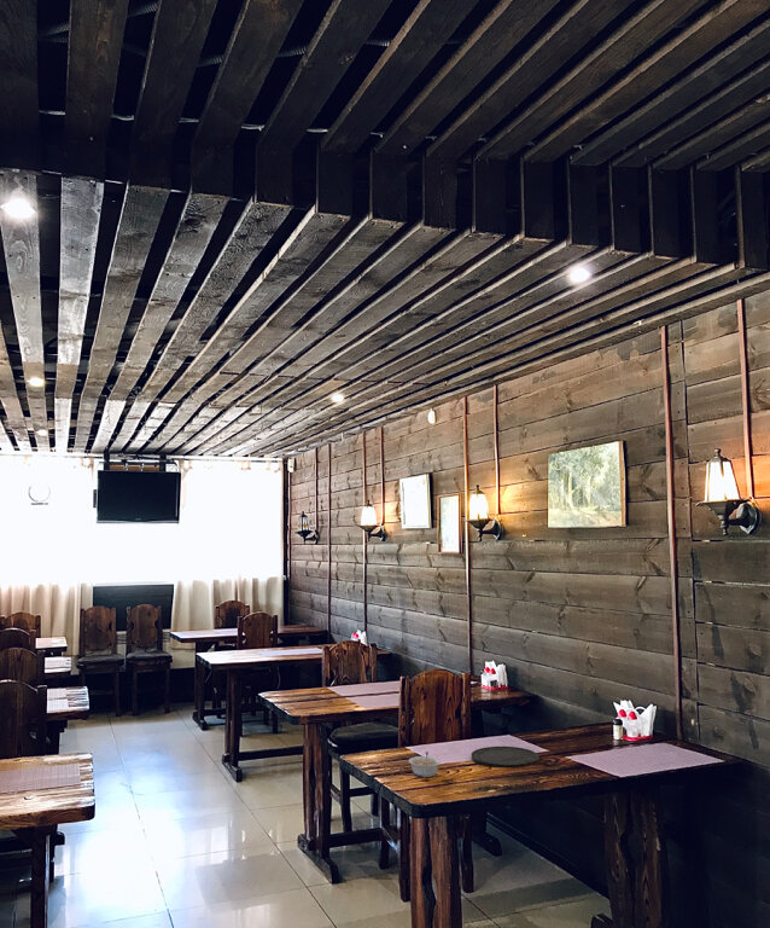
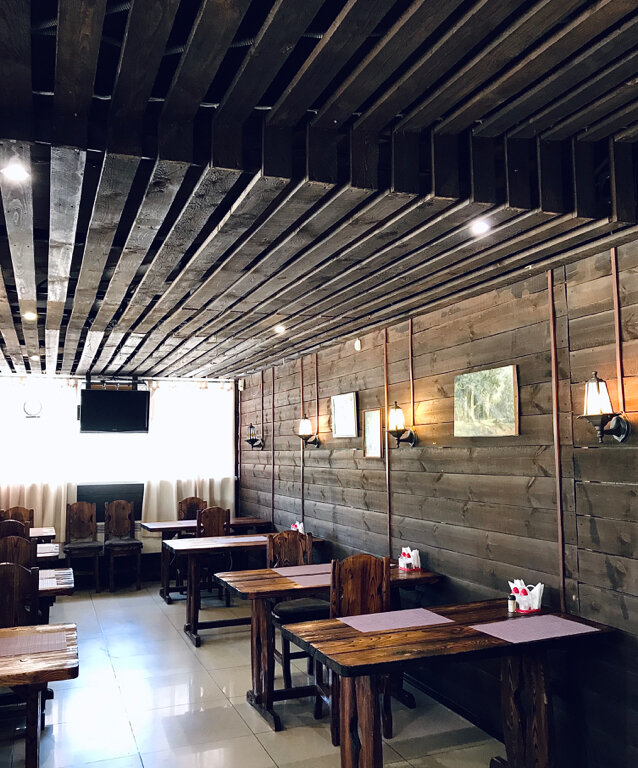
- plate [469,746,541,768]
- legume [408,750,442,778]
